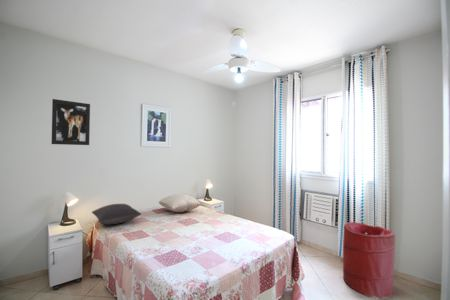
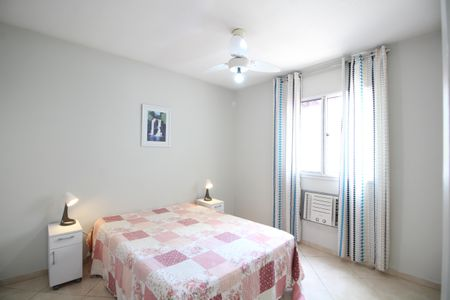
- pillow [91,203,142,226]
- wall art [51,98,91,146]
- pillow [158,193,202,213]
- laundry hamper [342,221,396,300]
